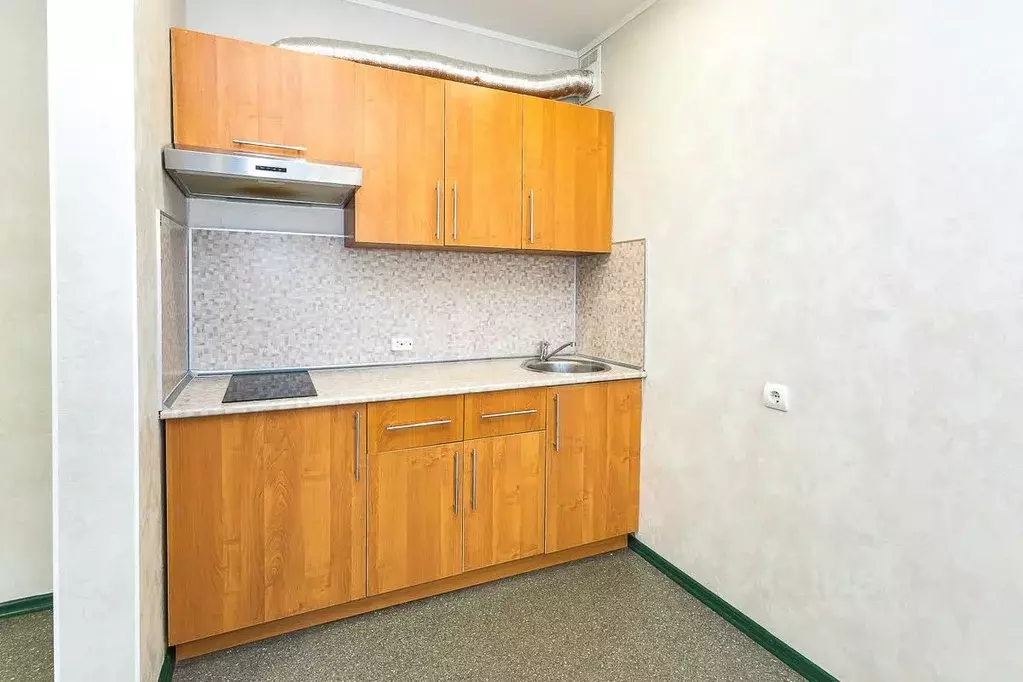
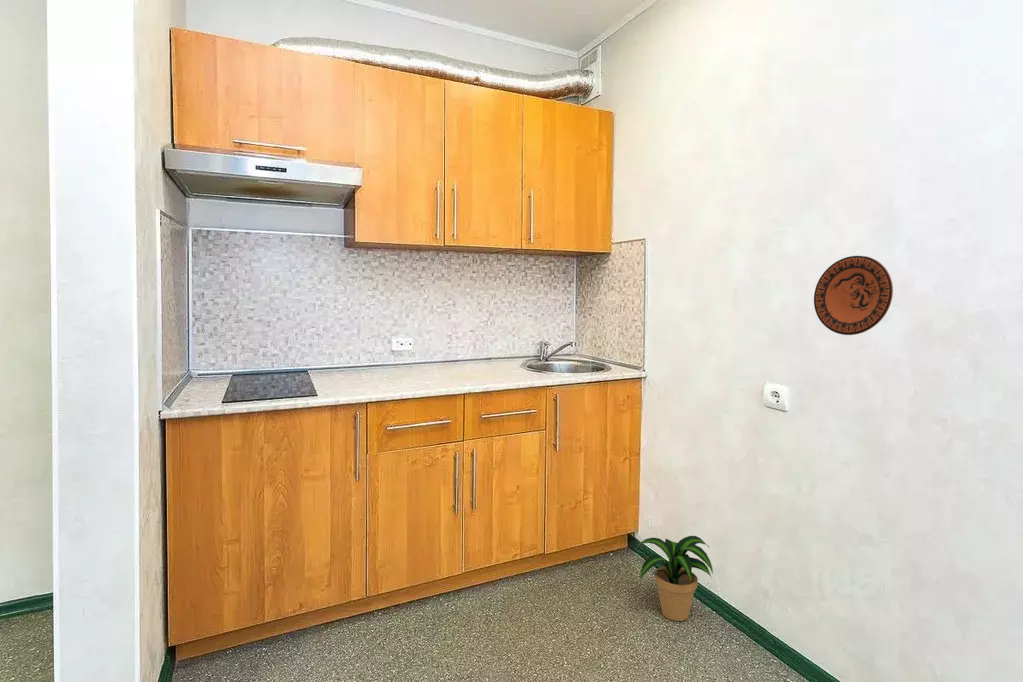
+ decorative plate [813,255,894,336]
+ potted plant [634,535,714,622]
